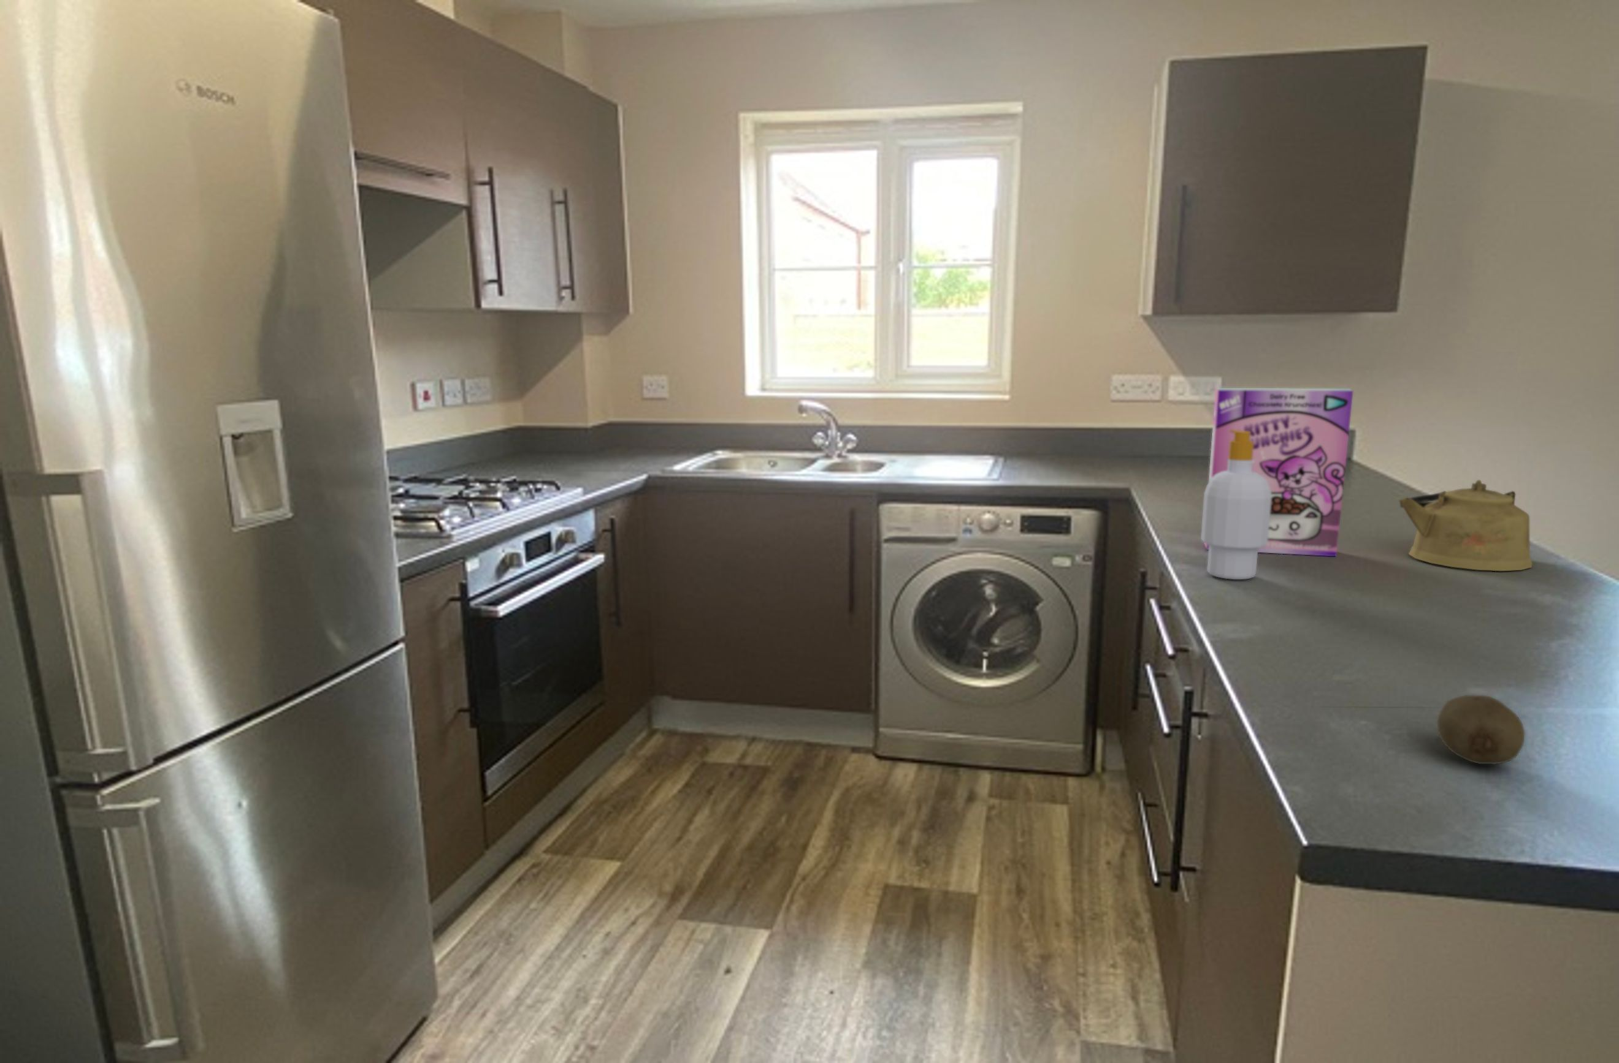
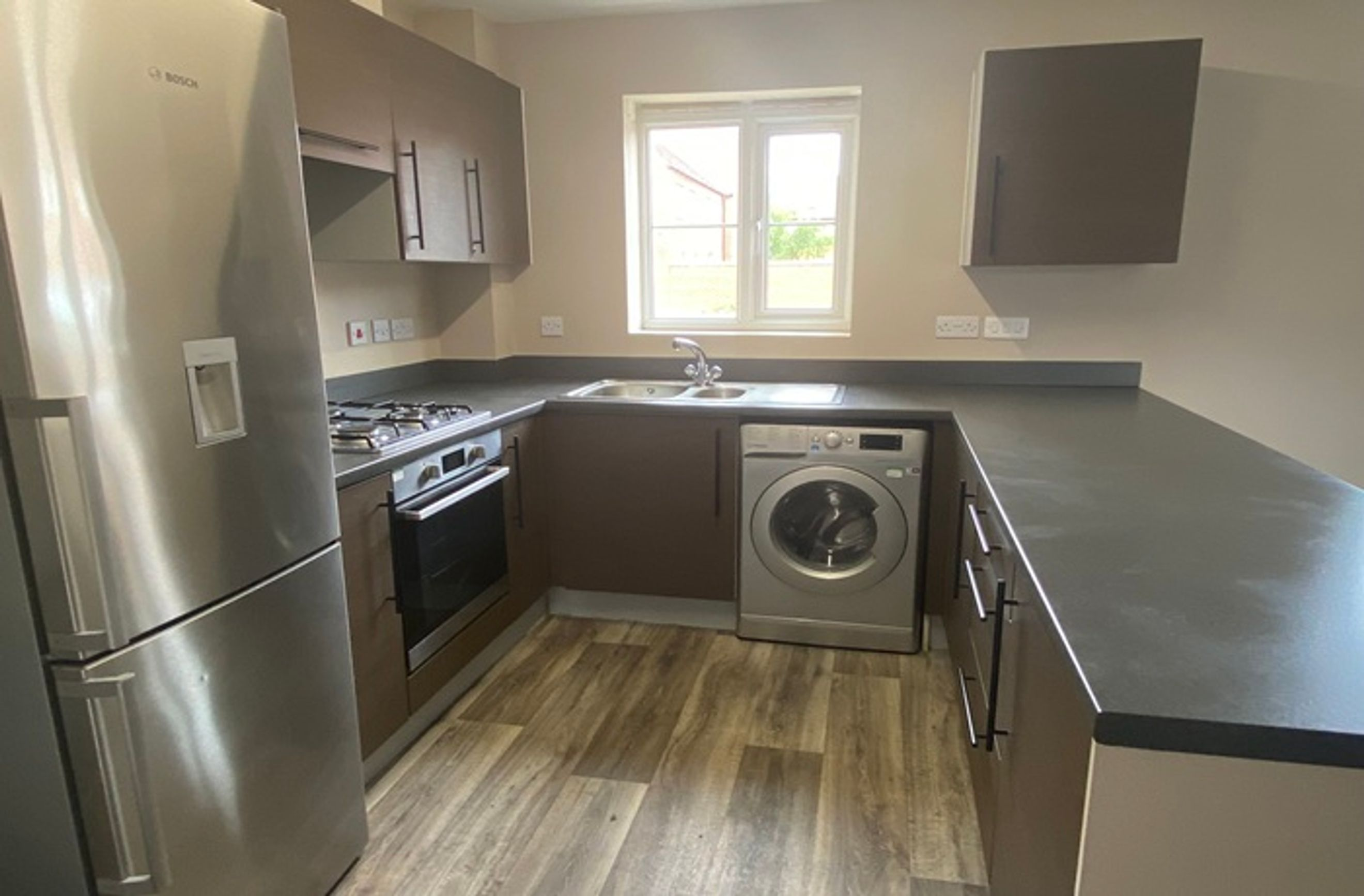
- cereal box [1204,387,1354,556]
- soap bottle [1200,431,1271,580]
- fruit [1437,694,1525,765]
- kettle [1398,479,1534,572]
